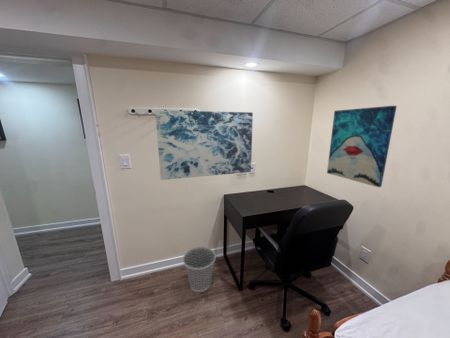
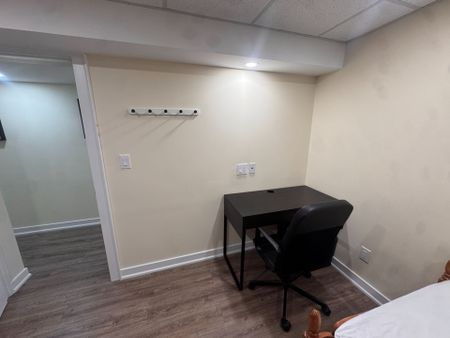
- wastebasket [182,245,217,293]
- wall art [154,109,254,181]
- wall art [326,105,398,188]
